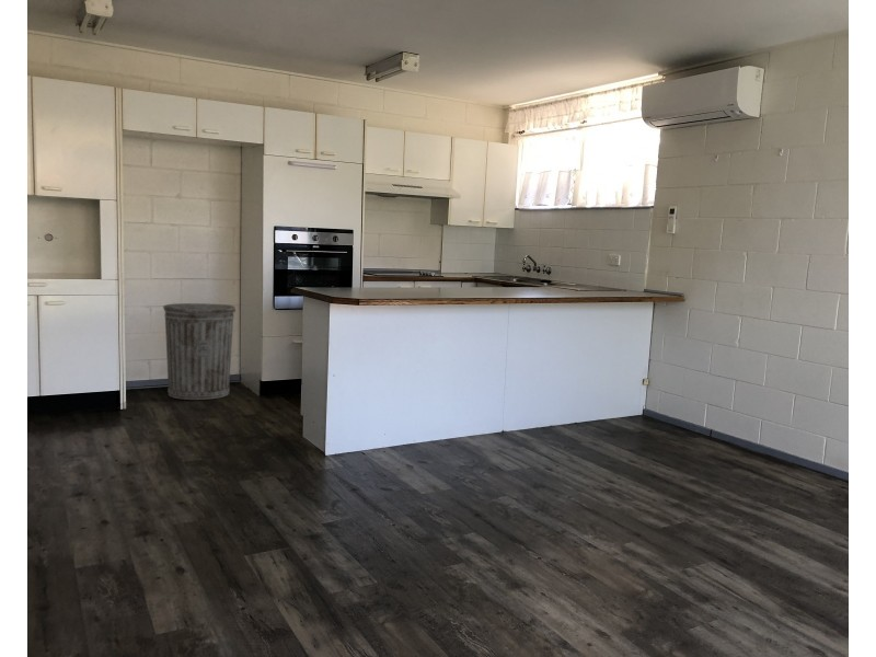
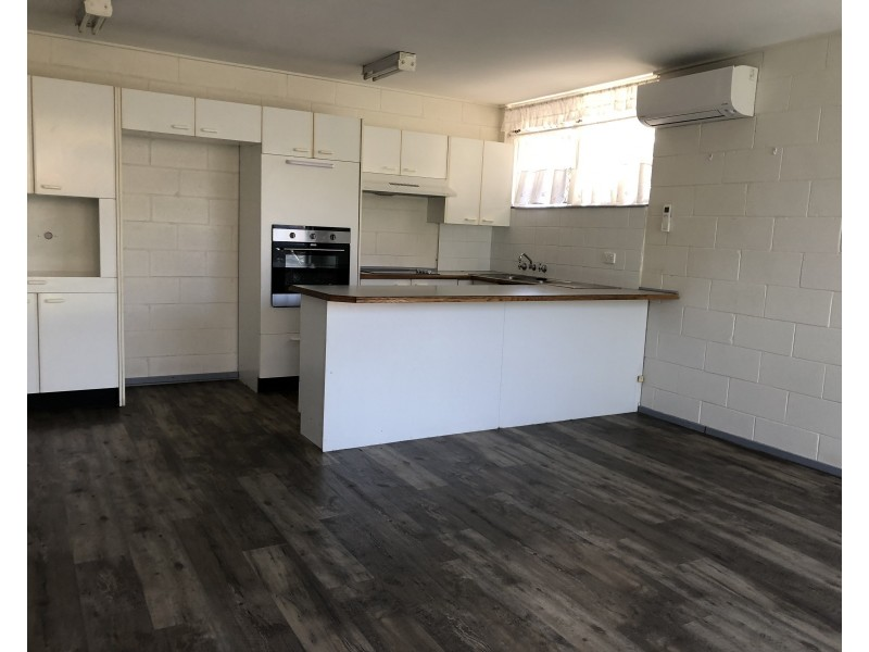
- trash can [162,302,237,401]
